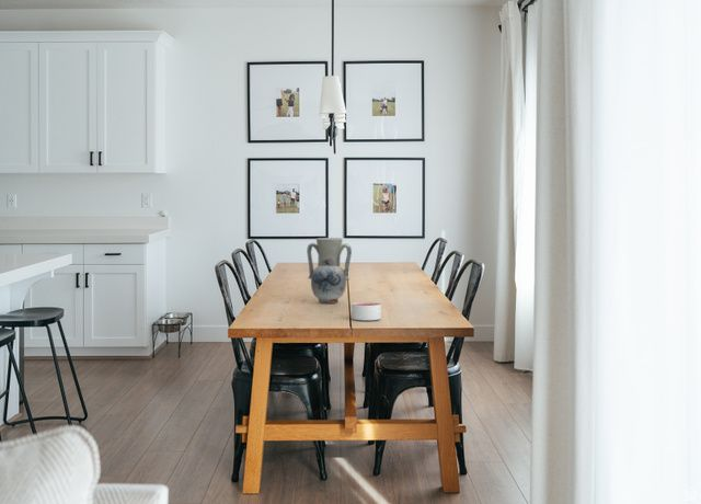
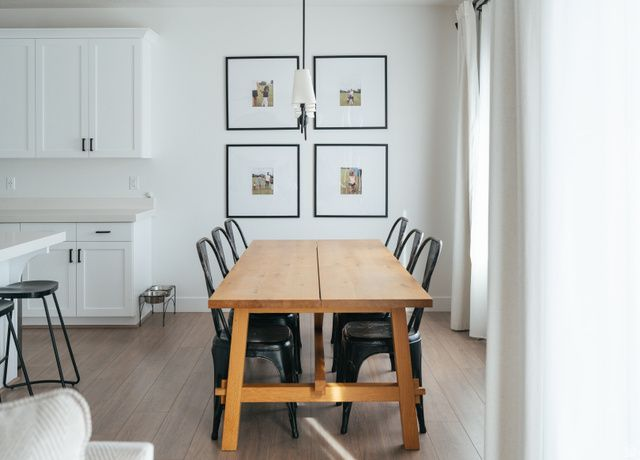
- candle [350,301,382,321]
- vase [306,237,353,305]
